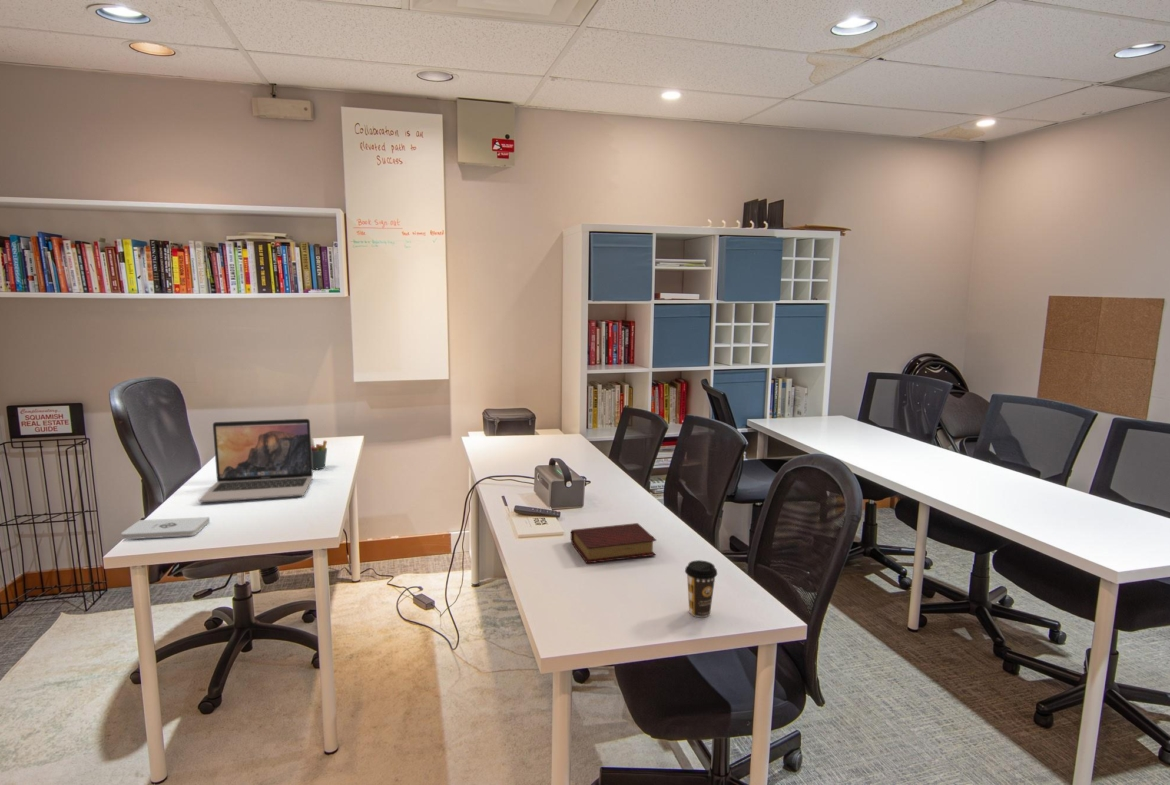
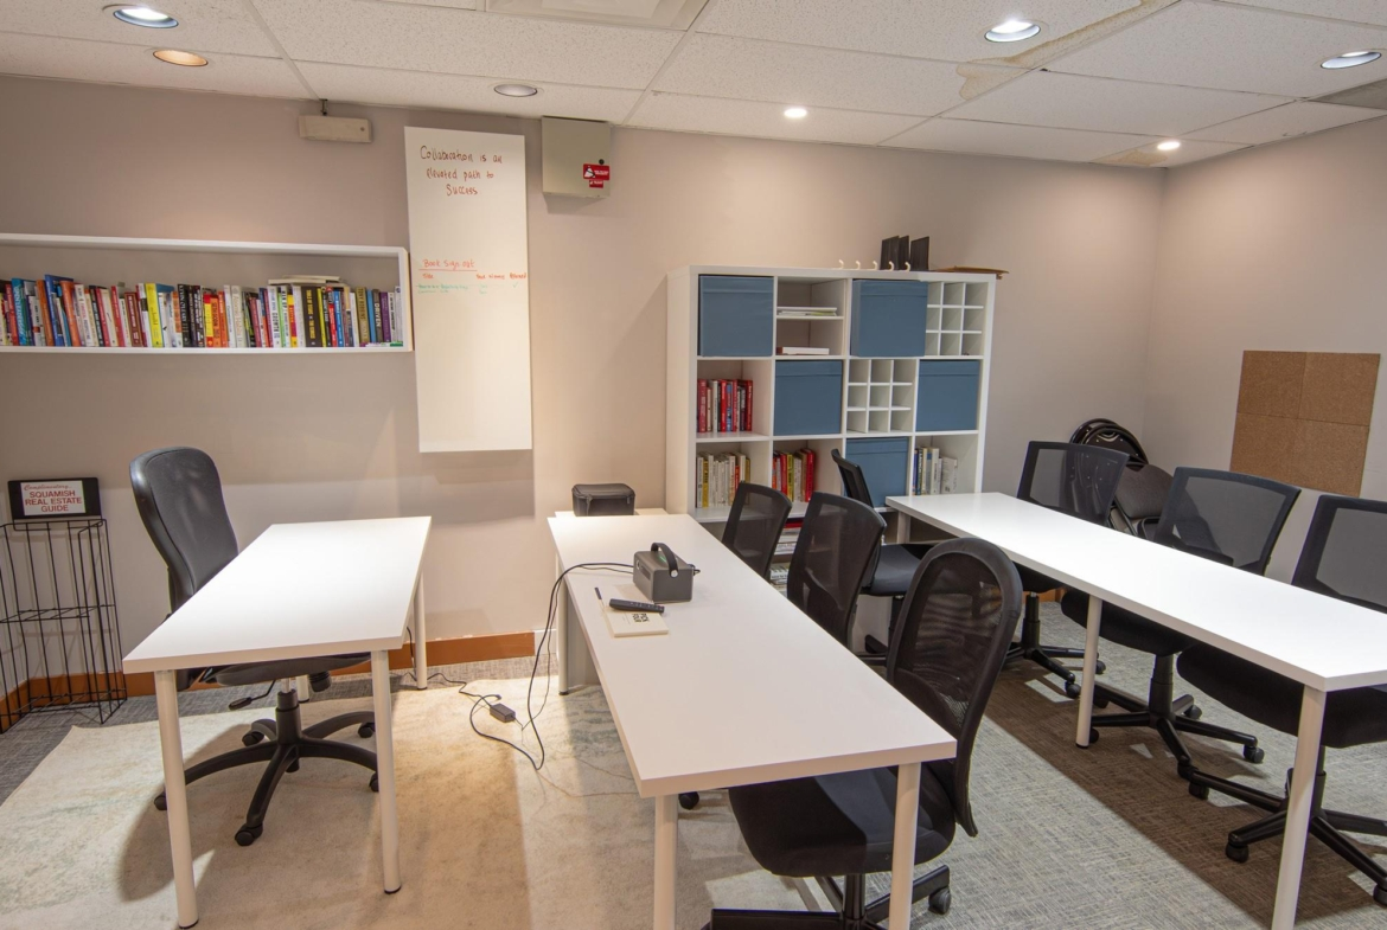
- book [570,522,657,564]
- coffee cup [684,559,718,618]
- pen holder [311,437,328,470]
- notepad [120,516,211,540]
- laptop [198,418,314,503]
